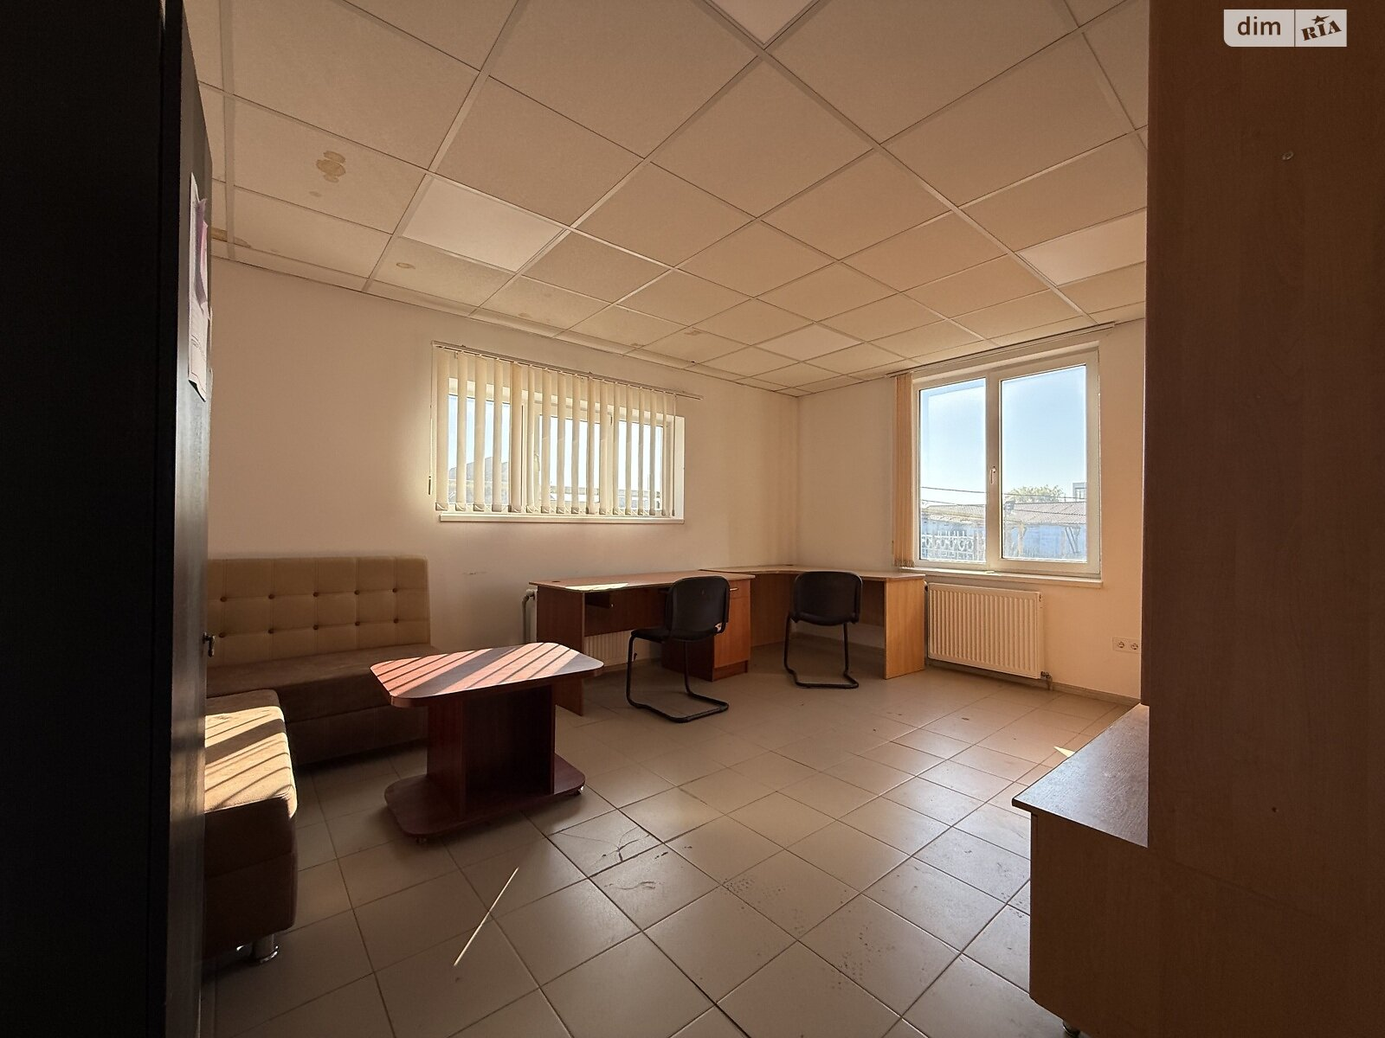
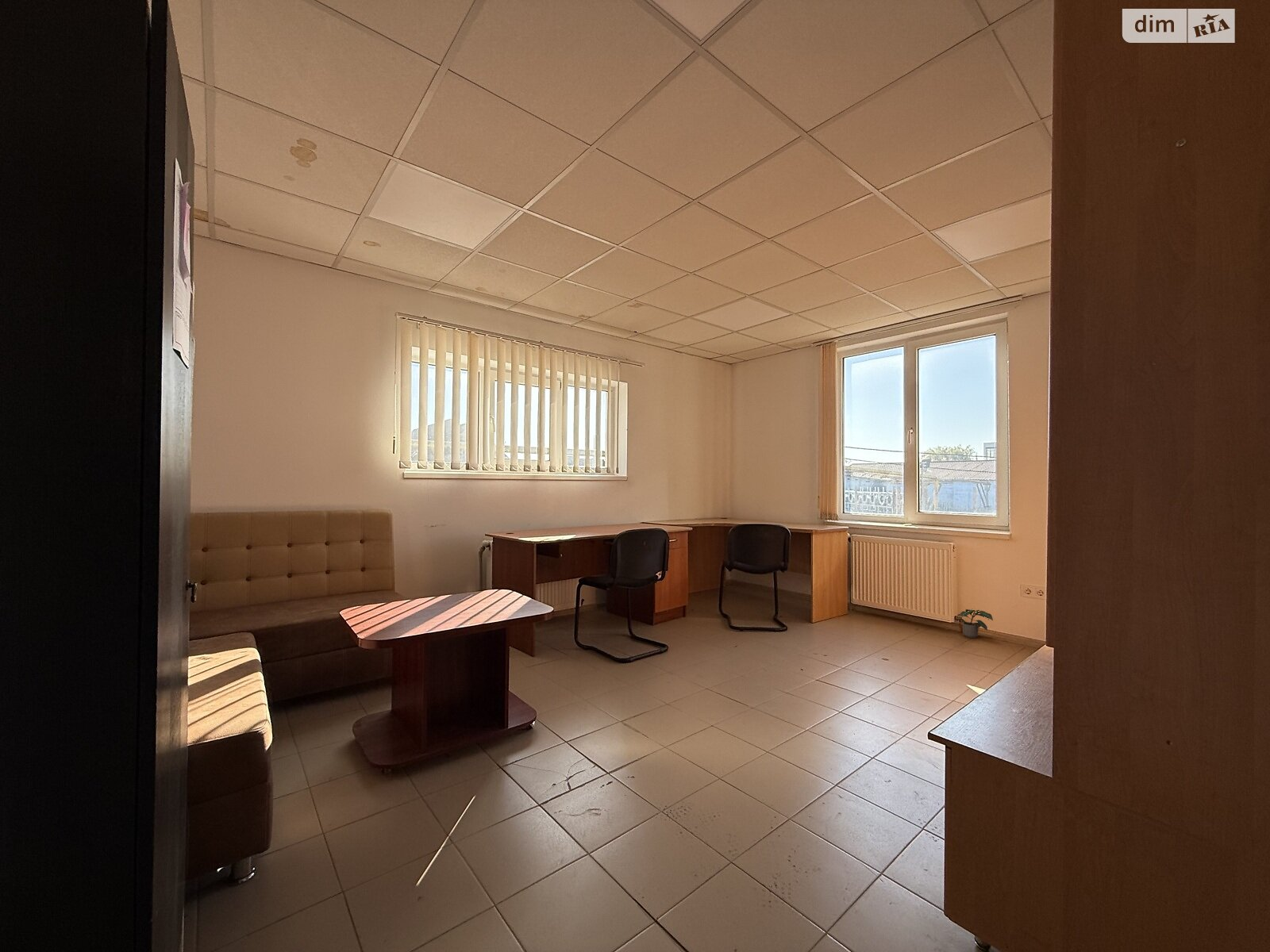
+ potted plant [956,608,994,639]
